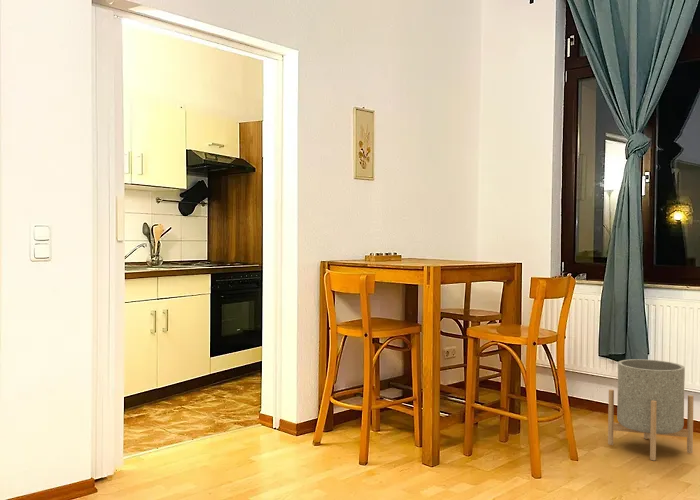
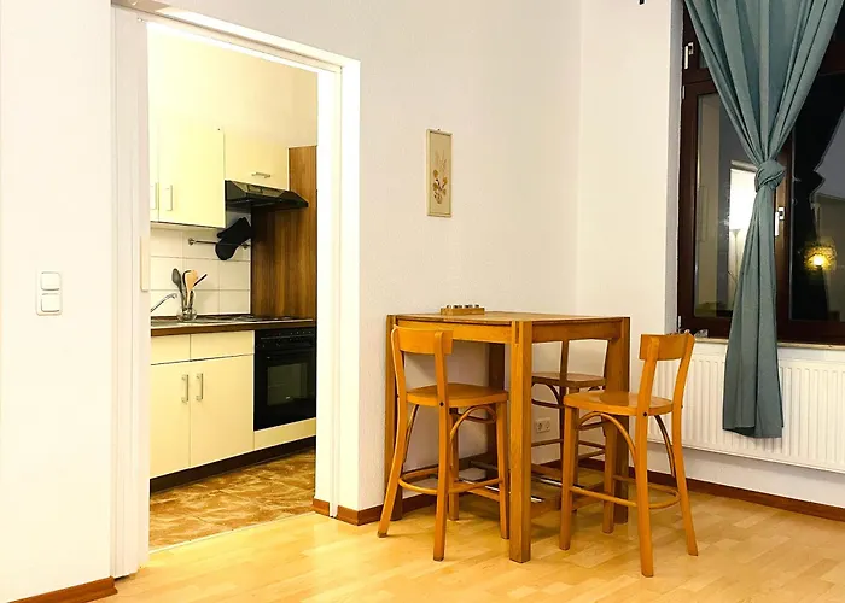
- planter [607,358,695,461]
